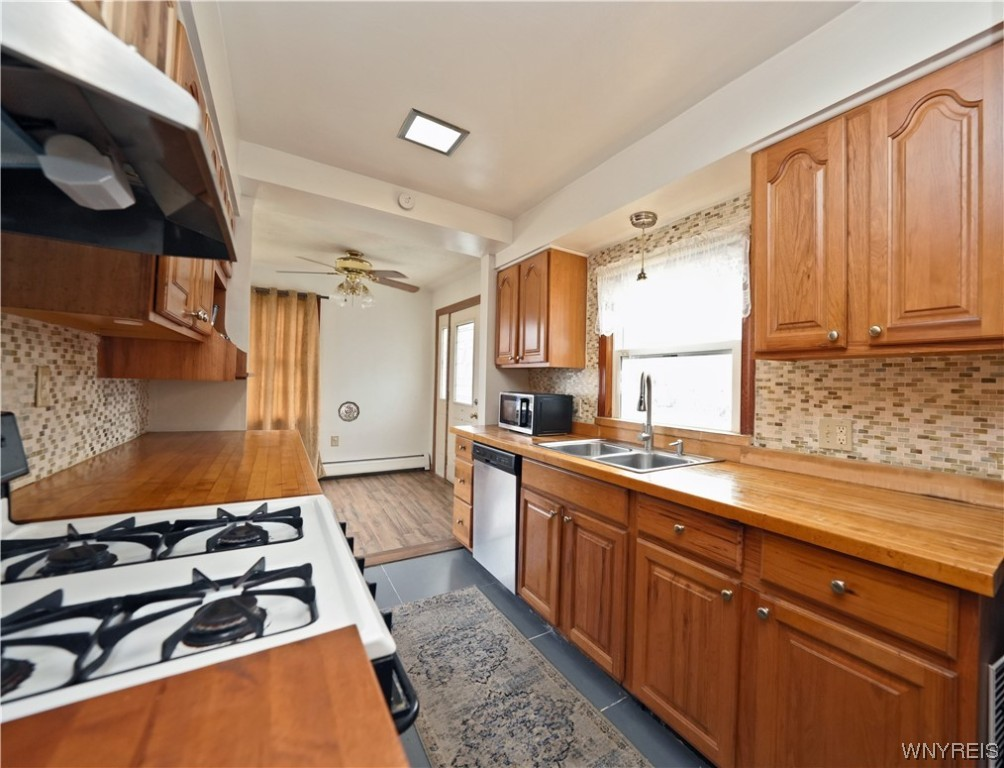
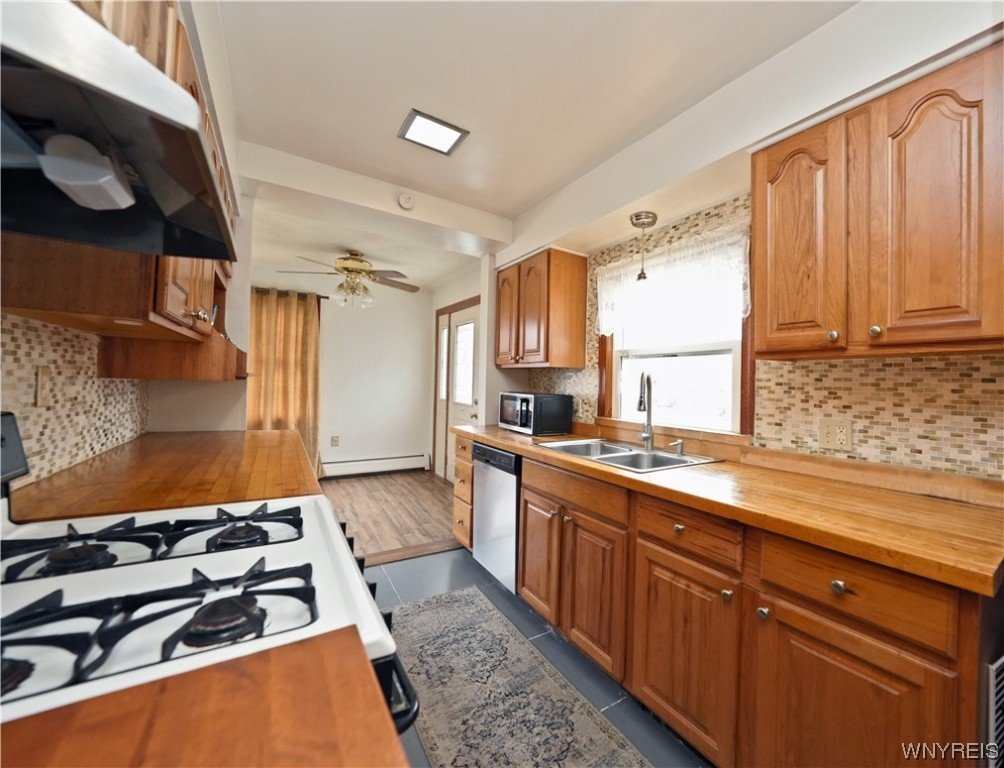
- decorative plate [337,400,361,423]
